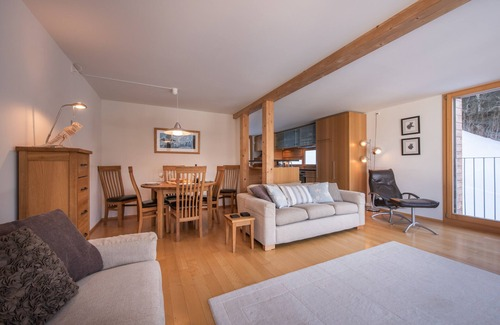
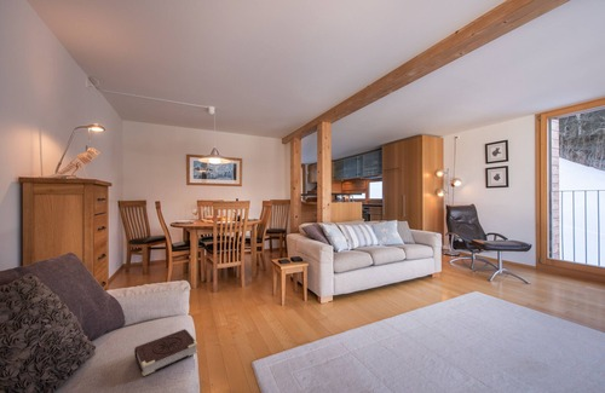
+ book [133,328,198,377]
